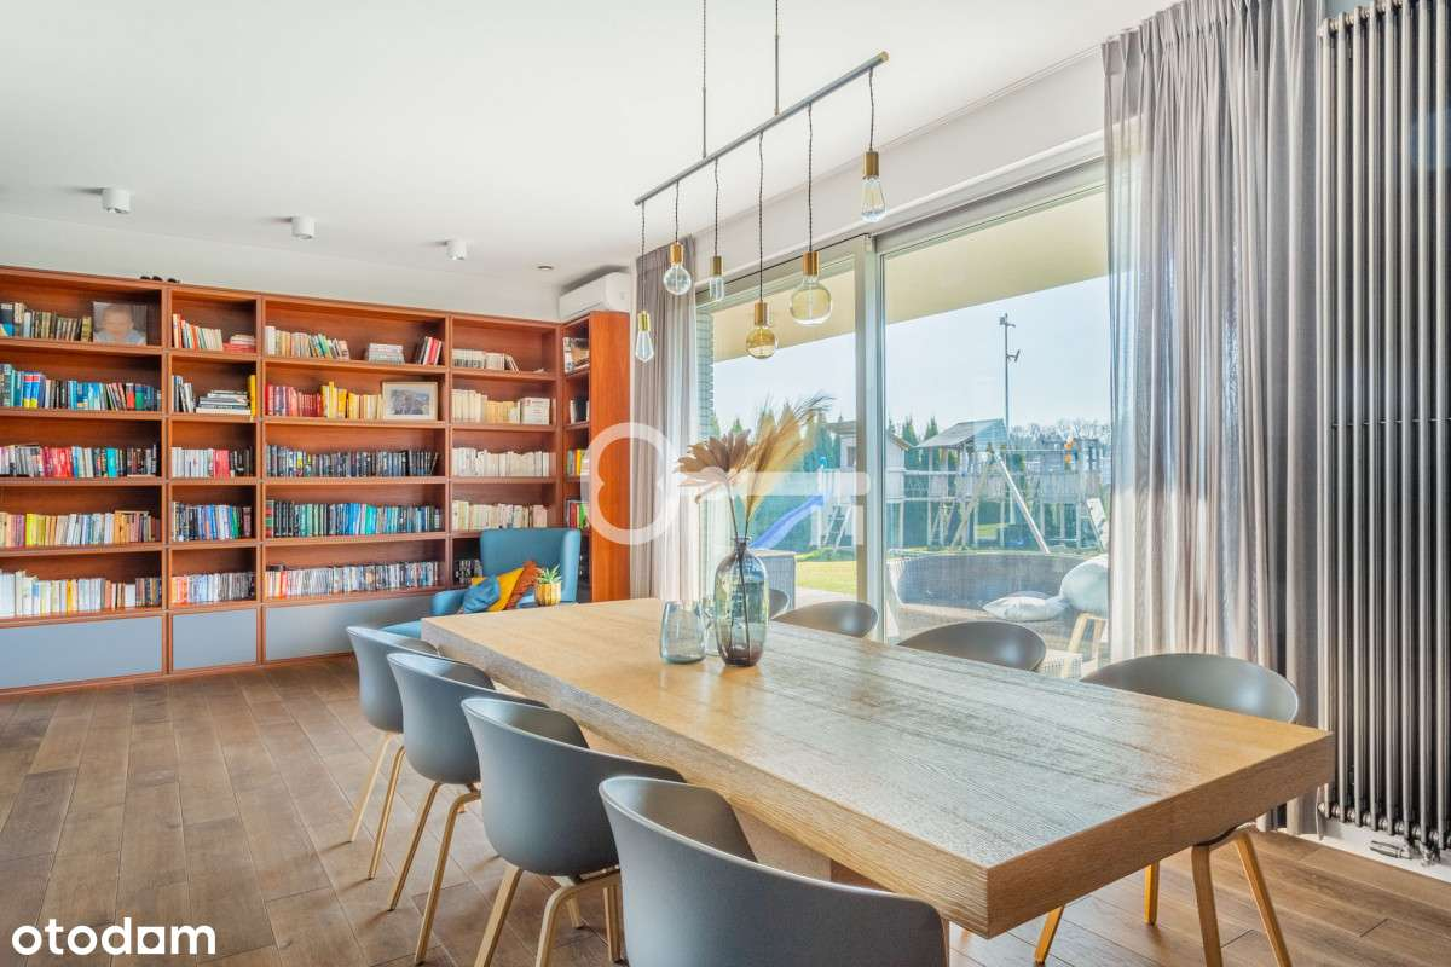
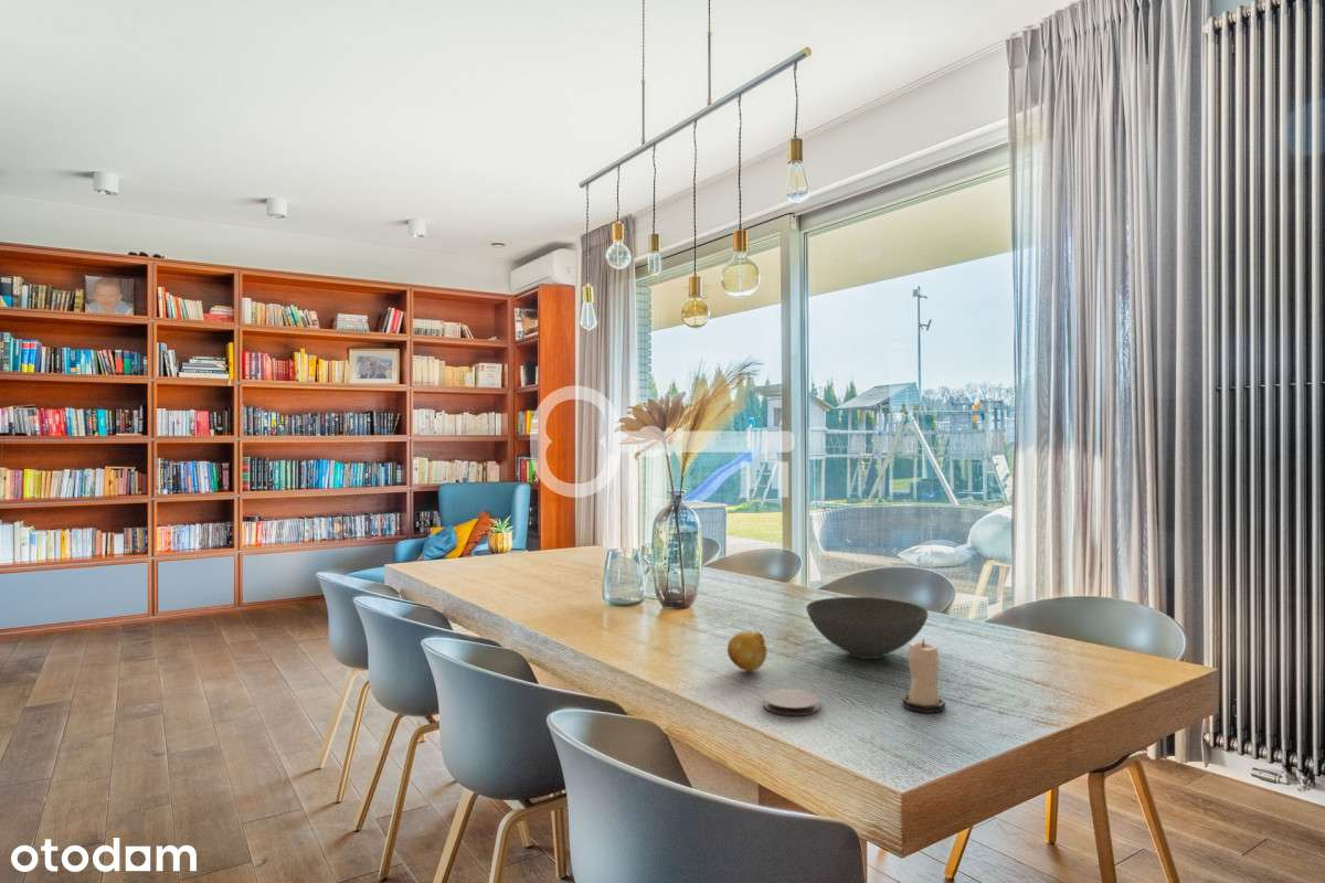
+ fruit [727,630,767,672]
+ bowl [805,596,930,660]
+ coaster [762,688,820,716]
+ candle [901,638,946,714]
